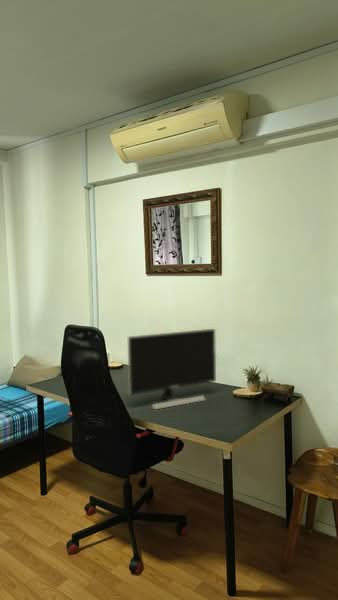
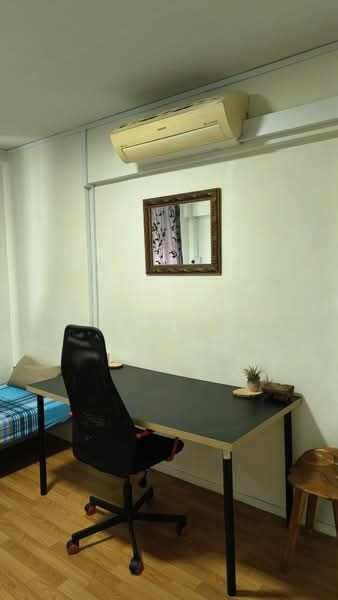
- monitor [127,328,217,411]
